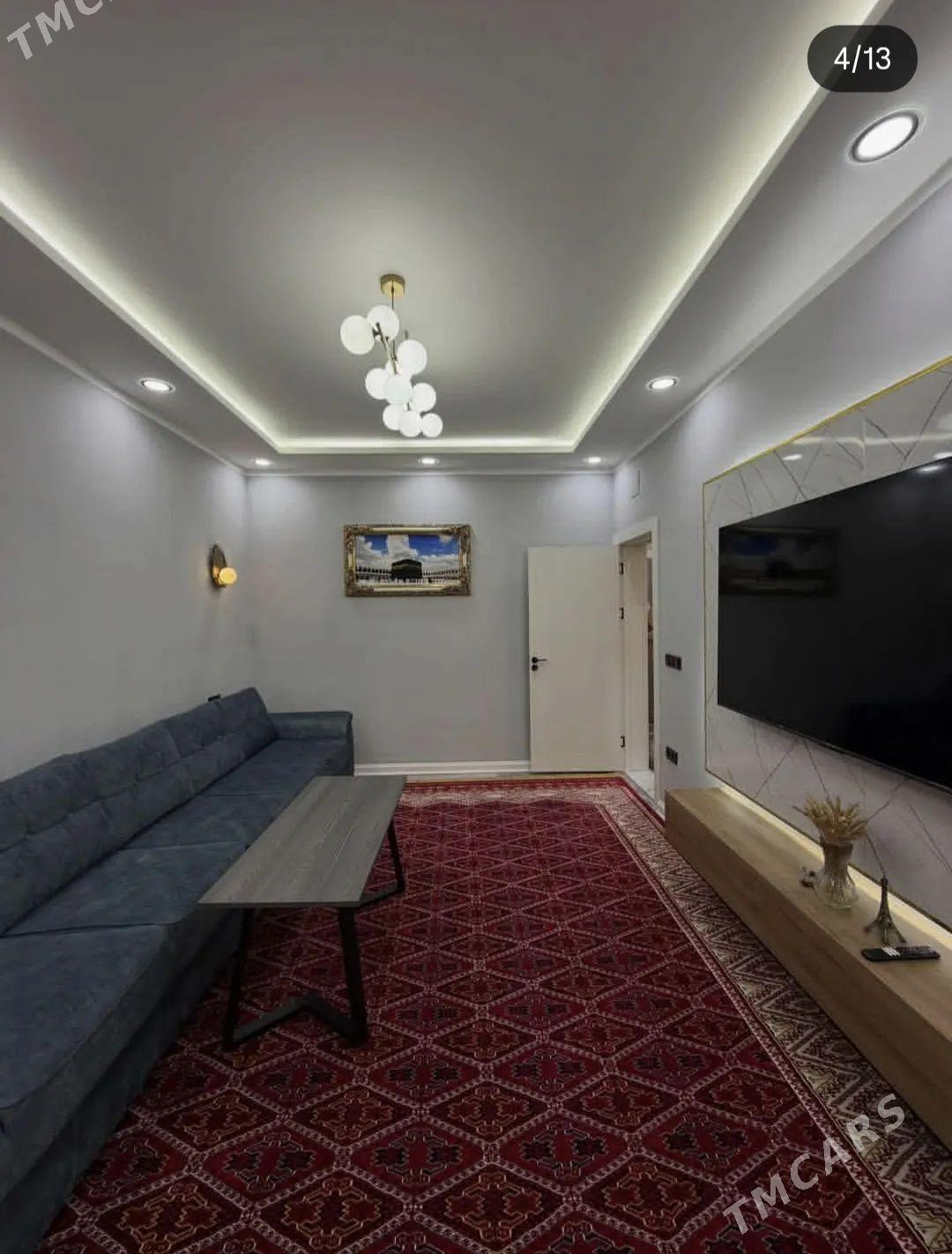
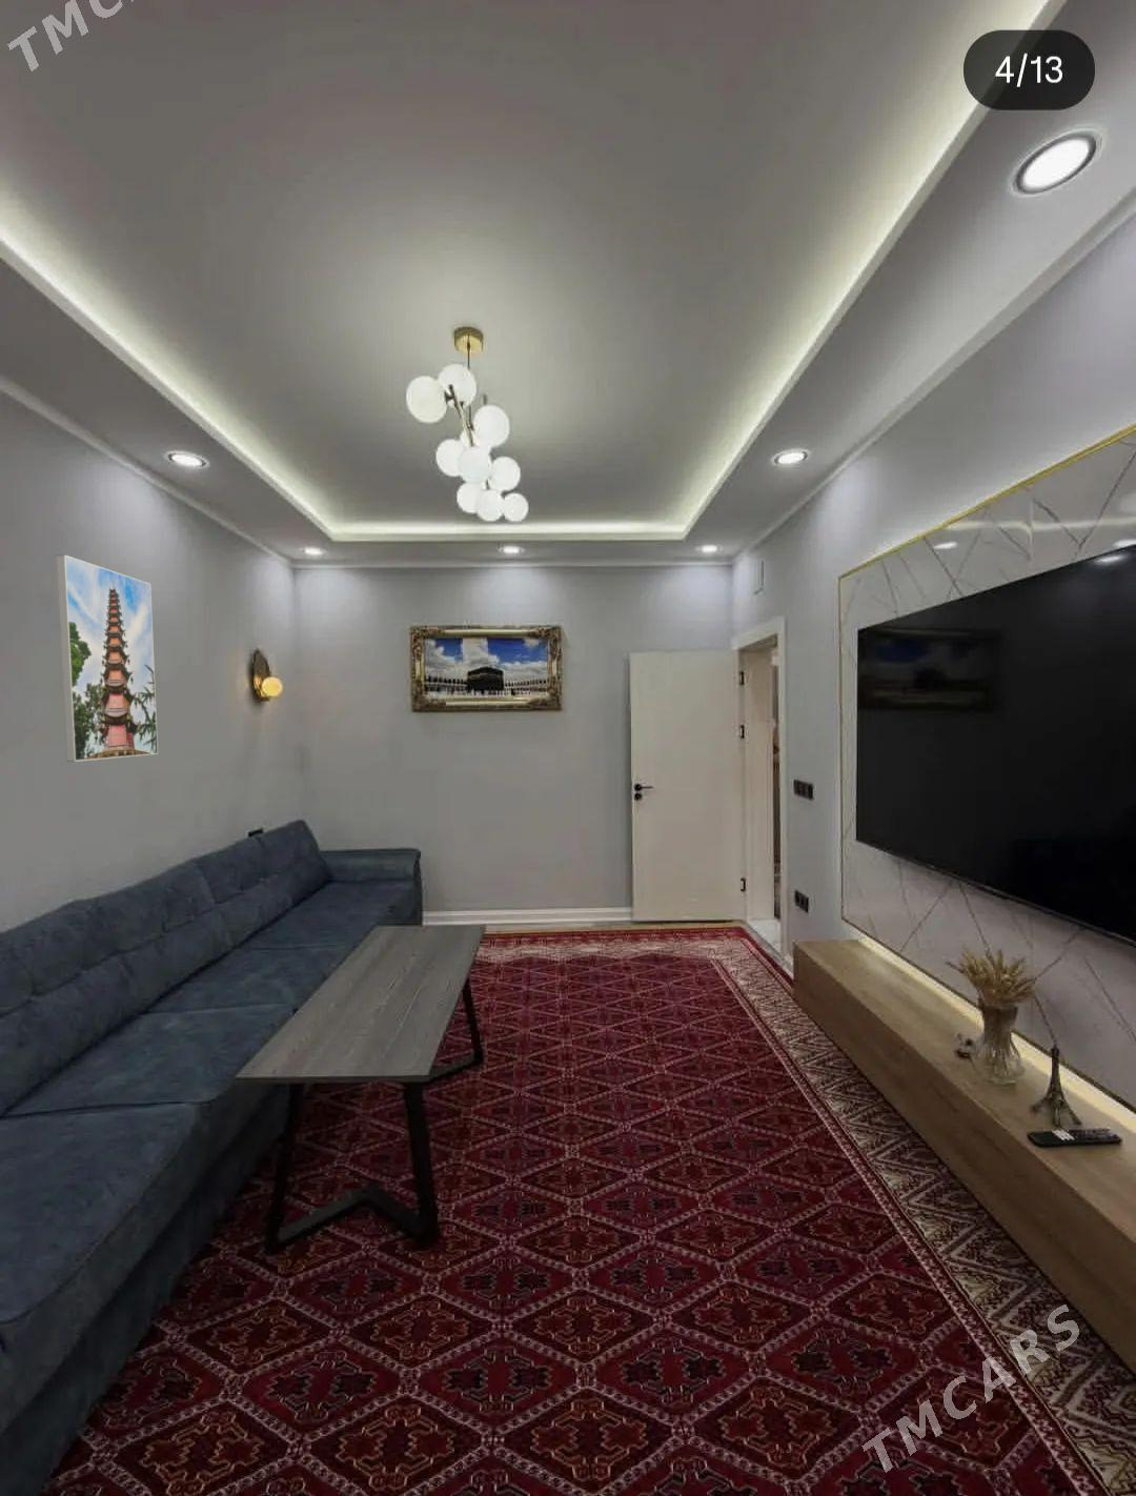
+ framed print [55,554,159,762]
